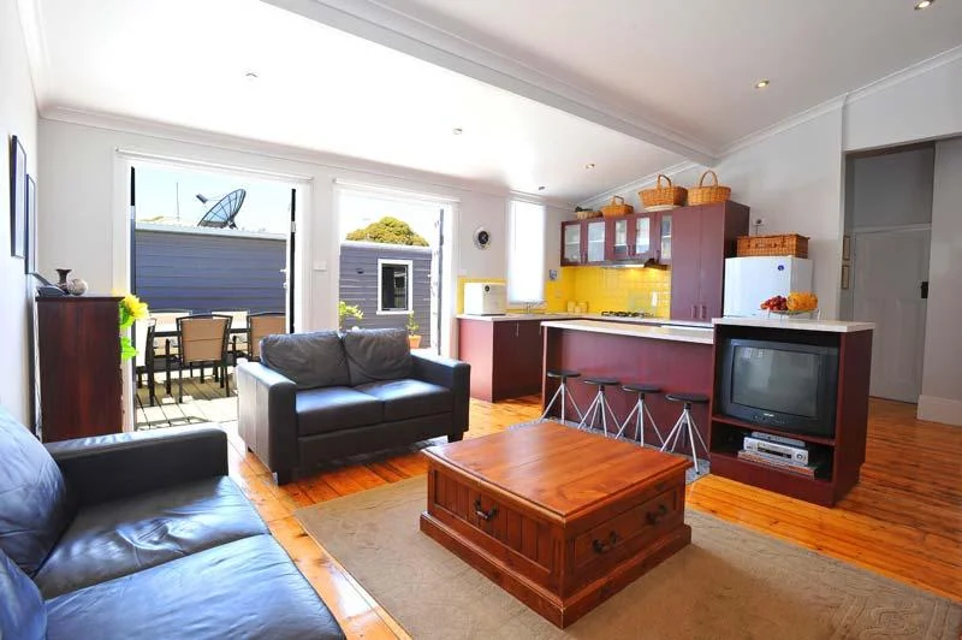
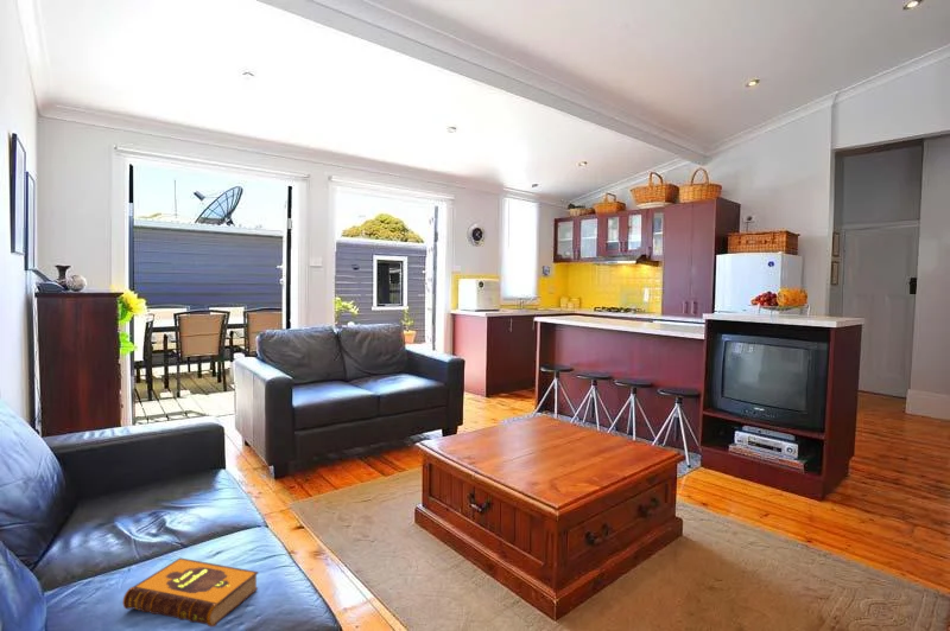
+ hardback book [121,556,260,627]
